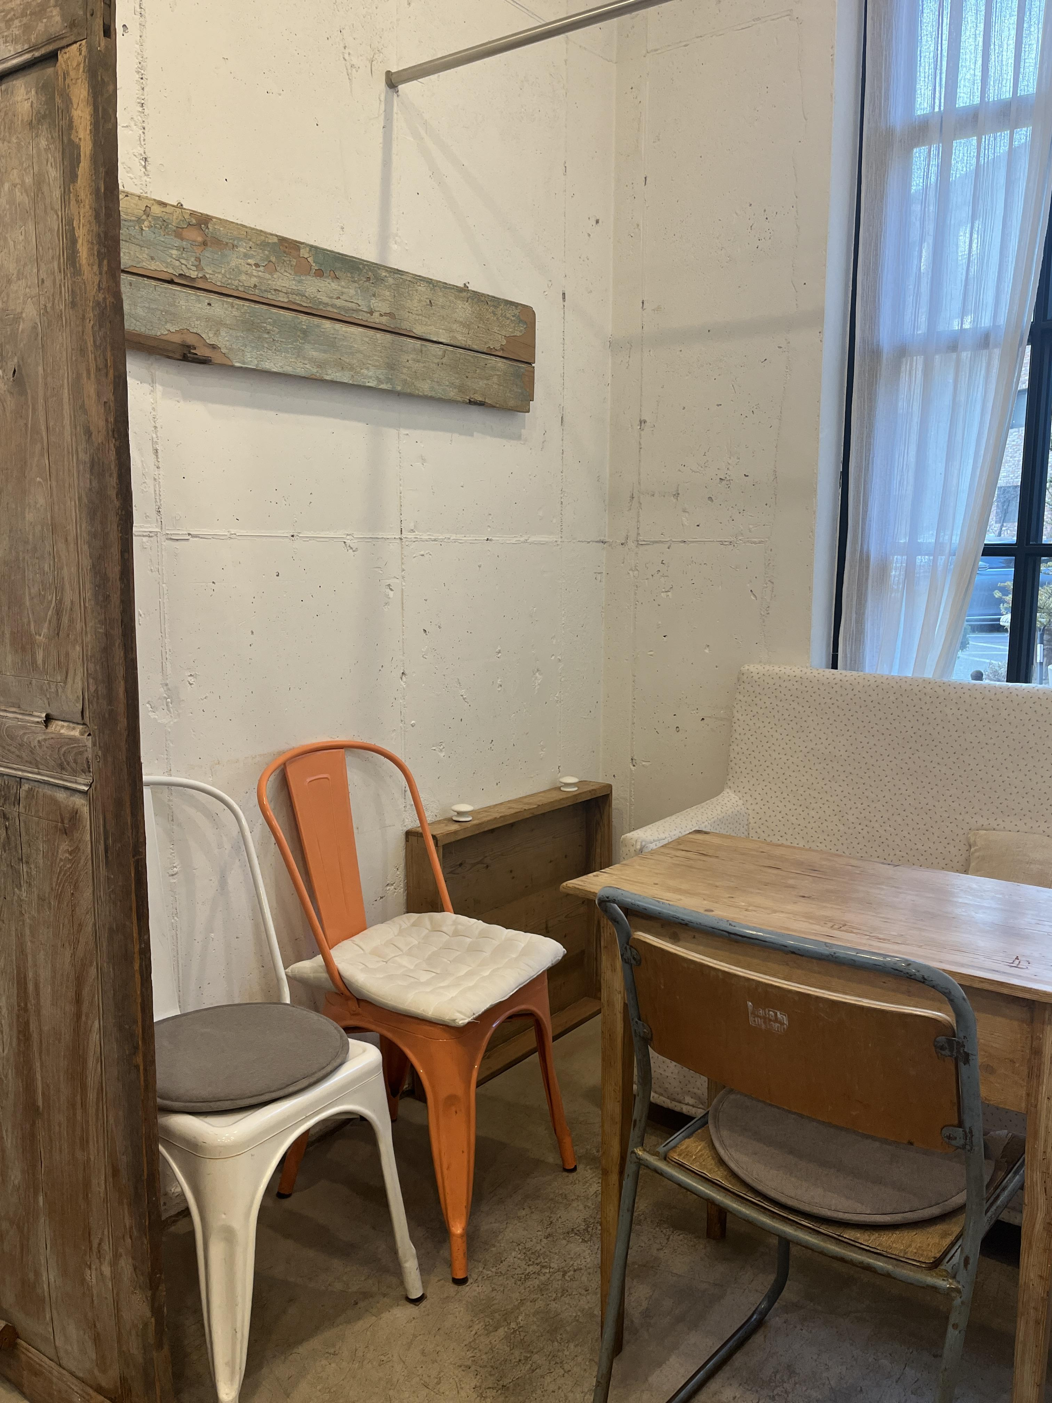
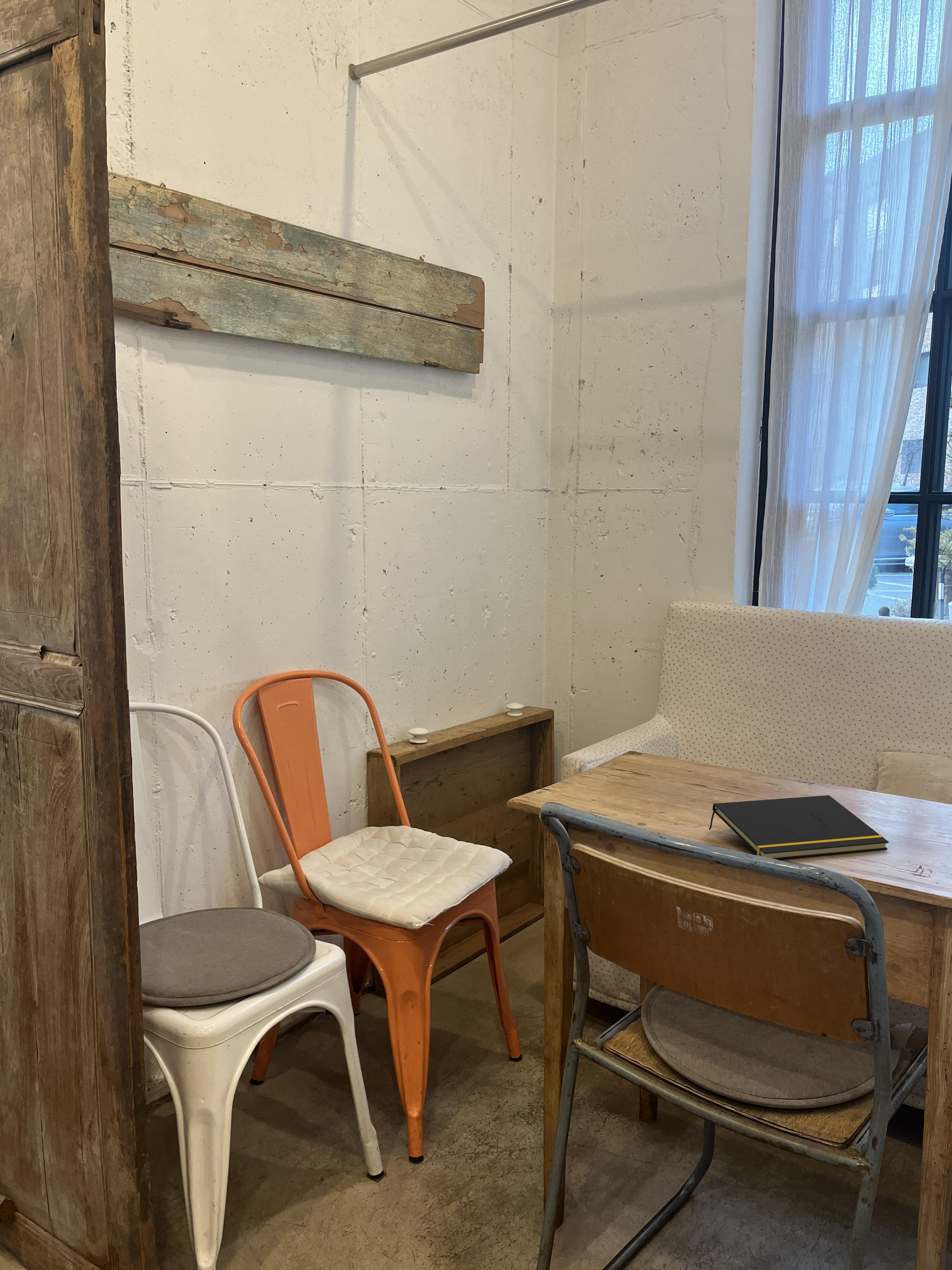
+ notepad [709,795,889,860]
